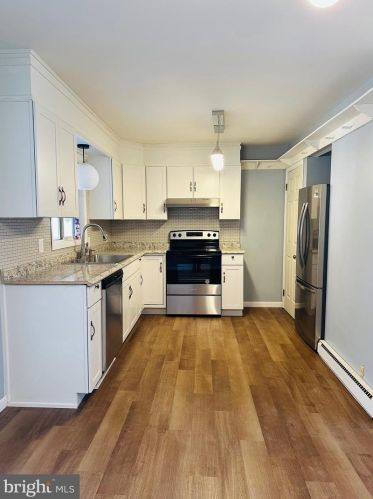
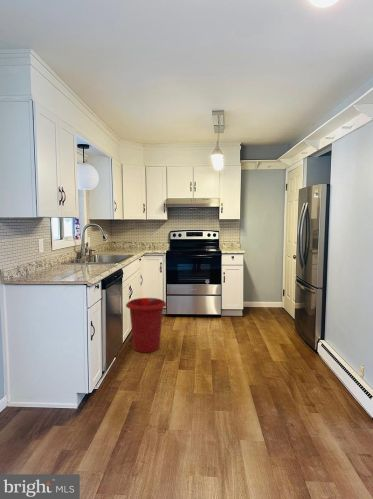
+ waste bin [125,297,168,354]
